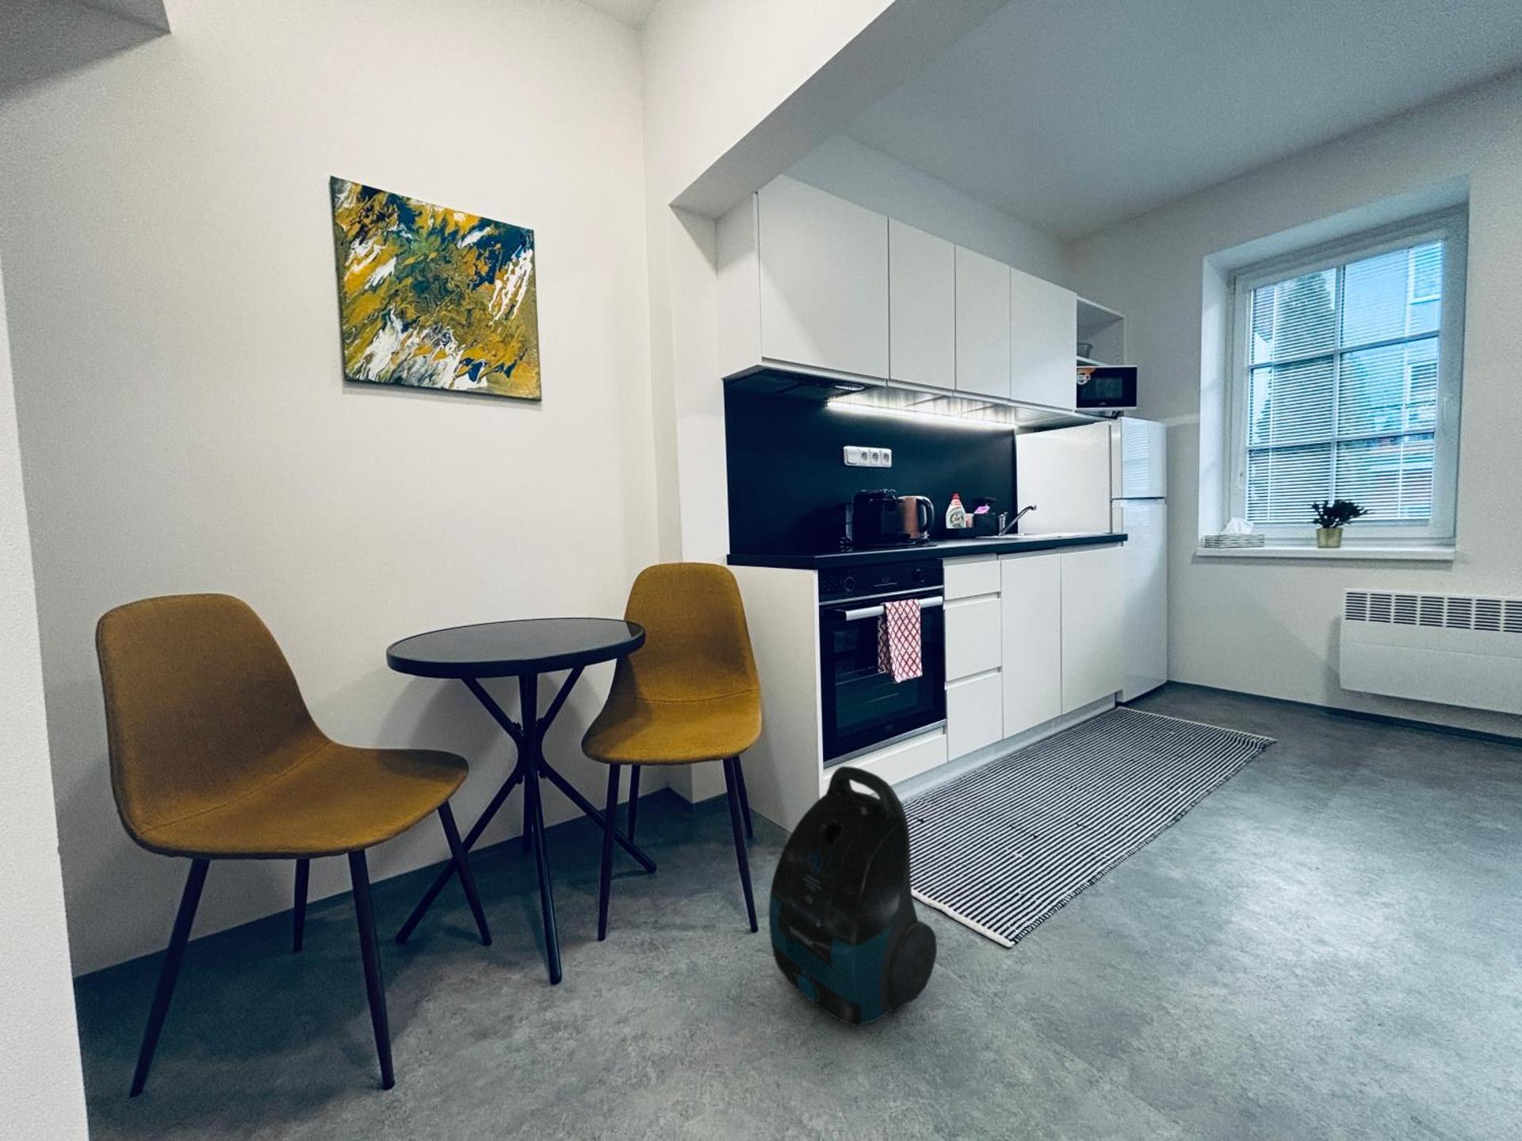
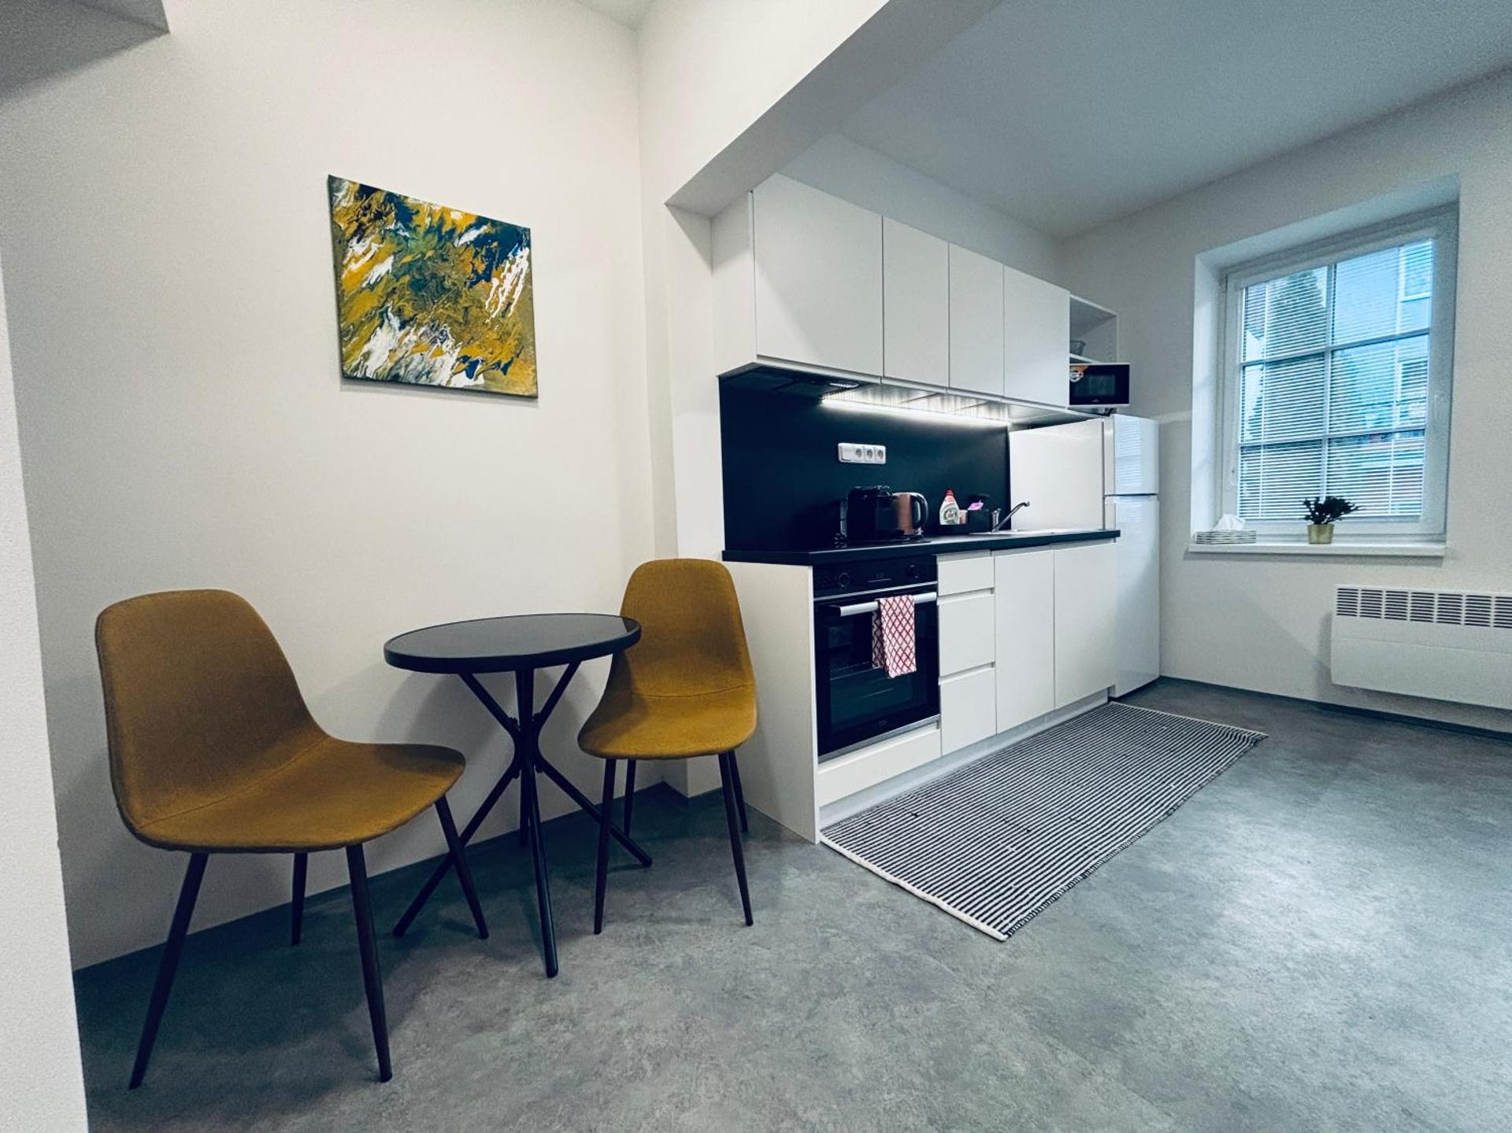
- vacuum cleaner [768,766,938,1027]
